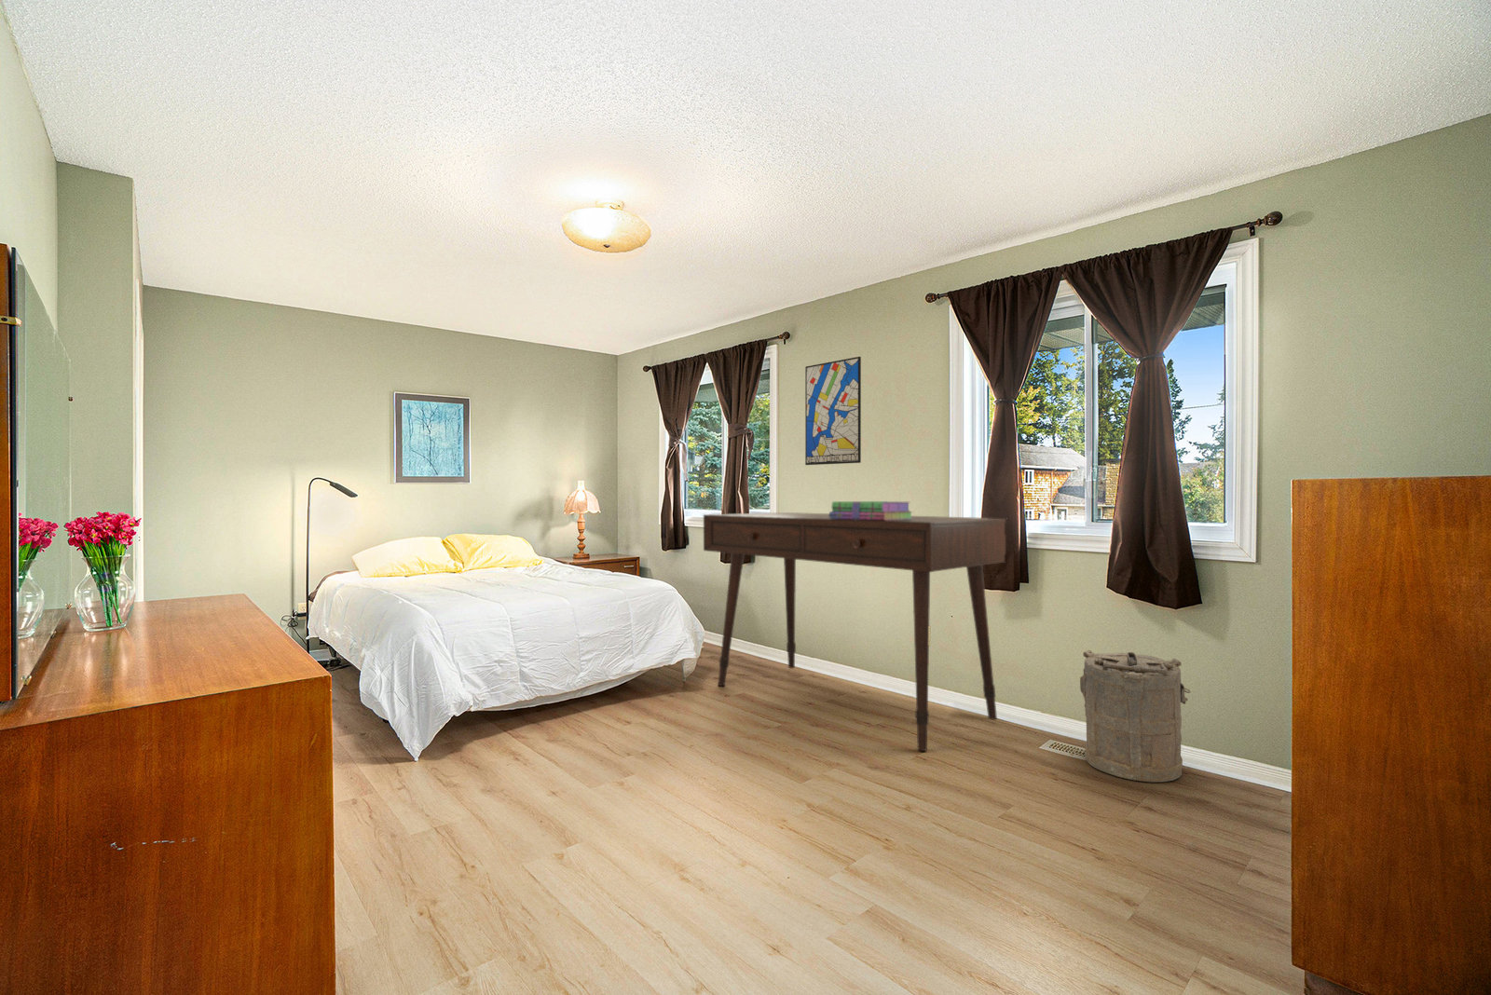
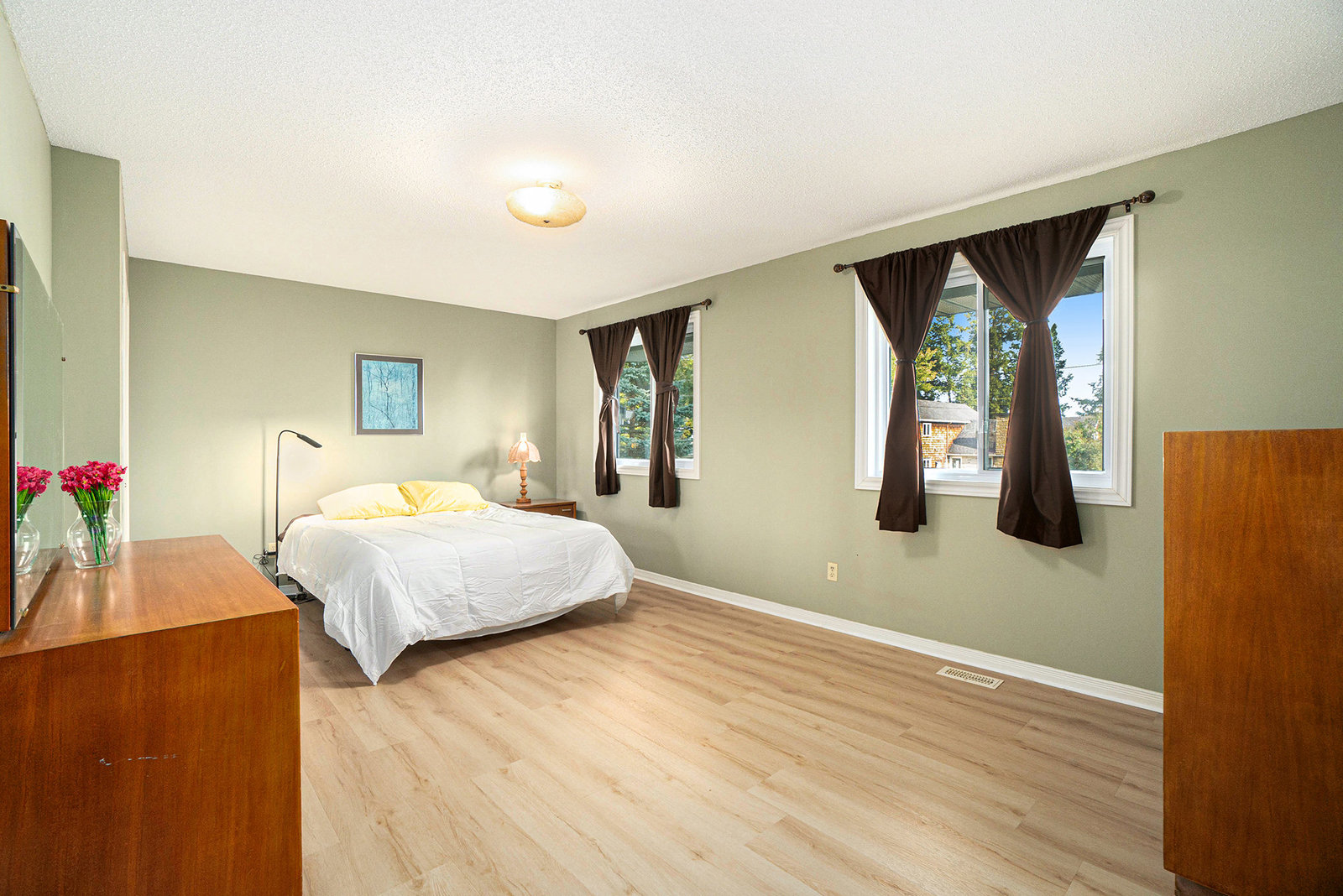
- stack of books [828,501,914,521]
- laundry hamper [1079,650,1191,784]
- wall art [804,355,862,465]
- desk [703,512,1007,752]
